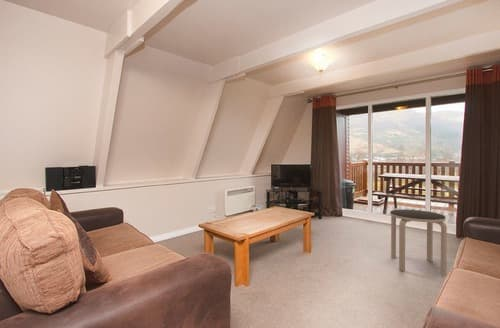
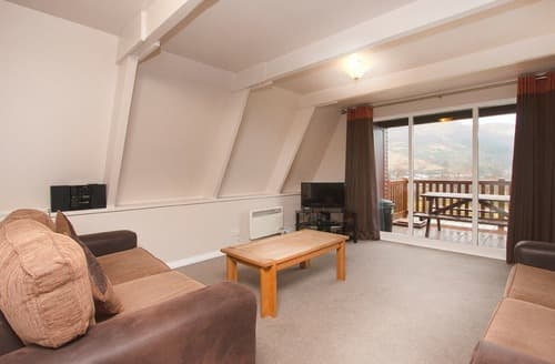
- side table [389,208,448,277]
